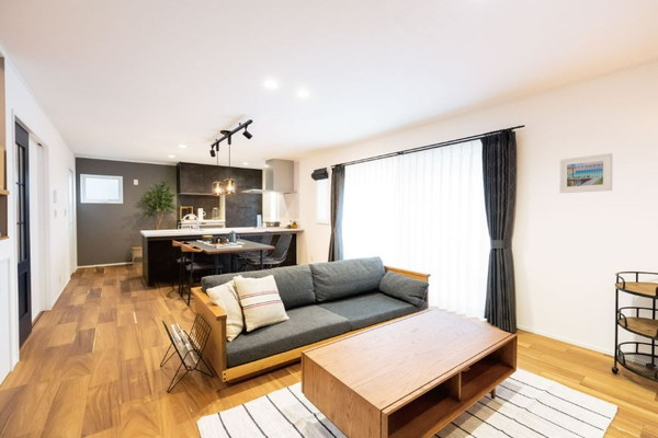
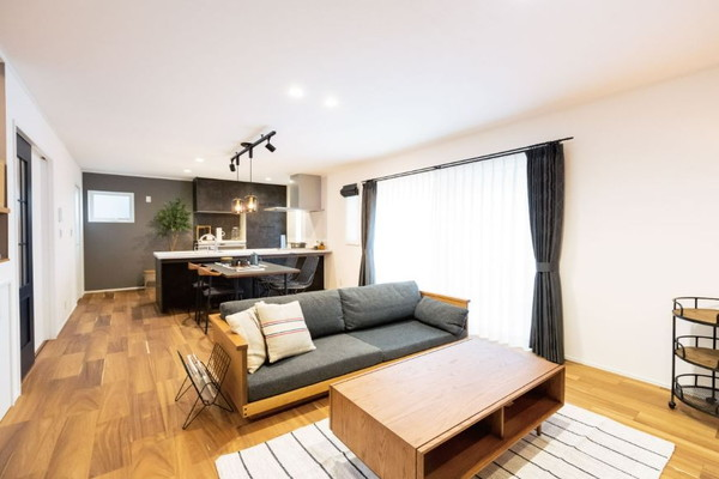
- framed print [558,152,613,194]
